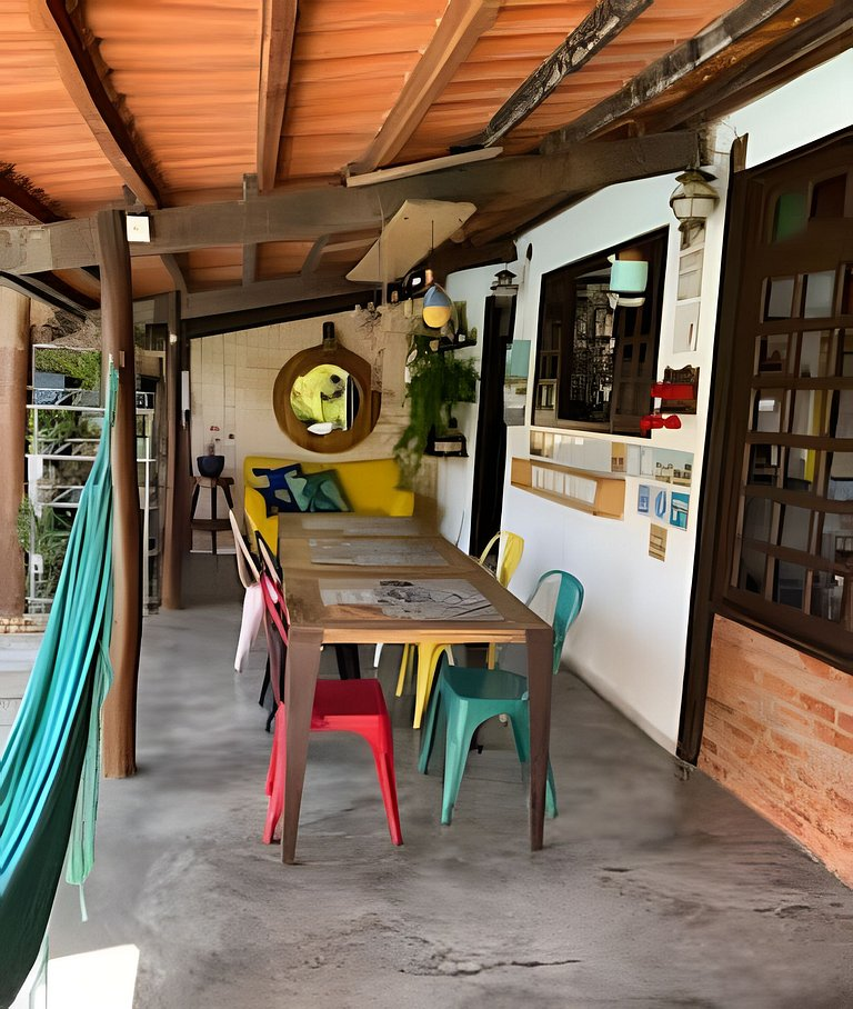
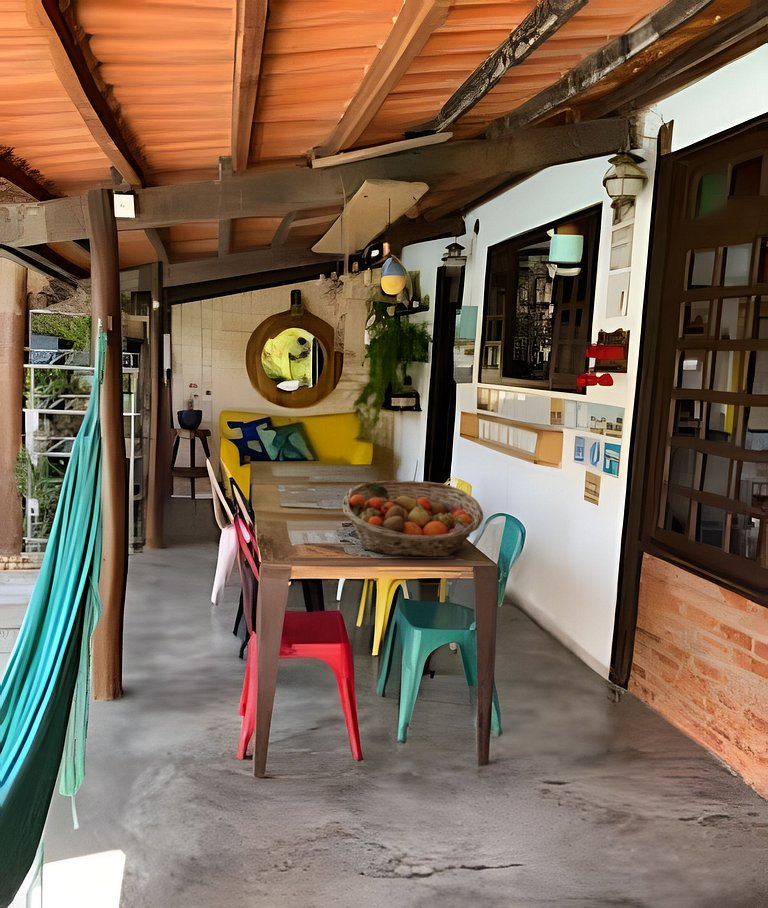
+ fruit basket [342,480,484,558]
